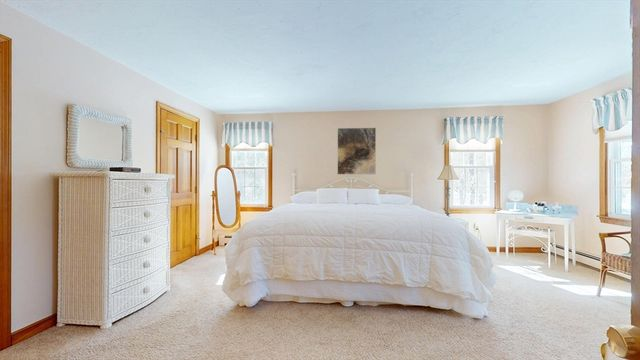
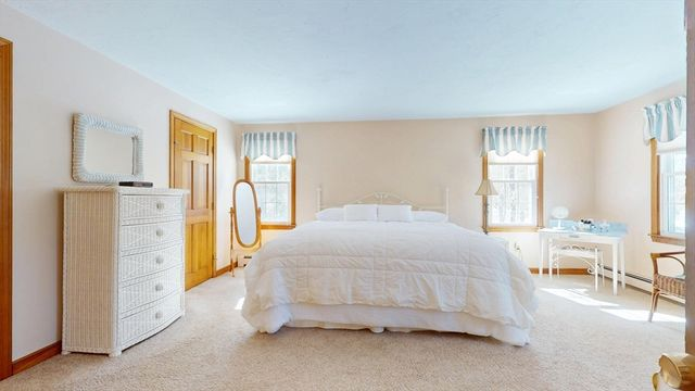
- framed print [337,127,377,175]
